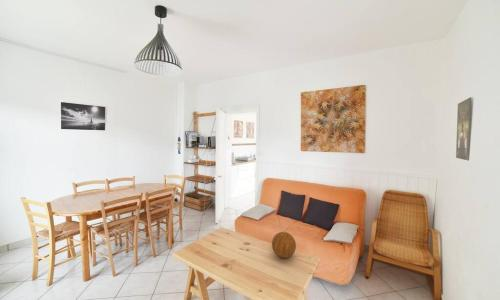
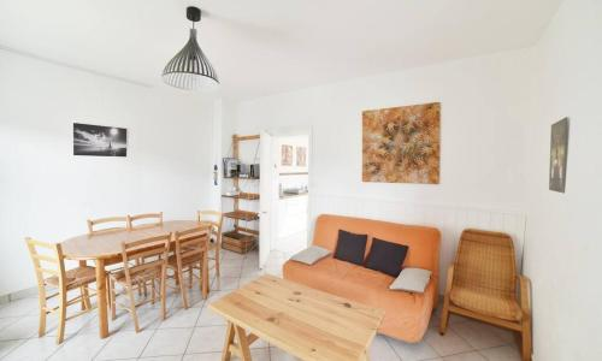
- decorative sphere [271,231,297,259]
